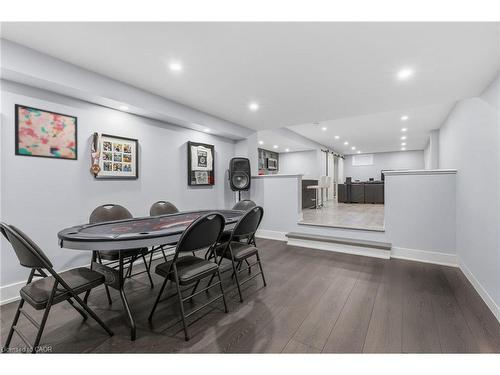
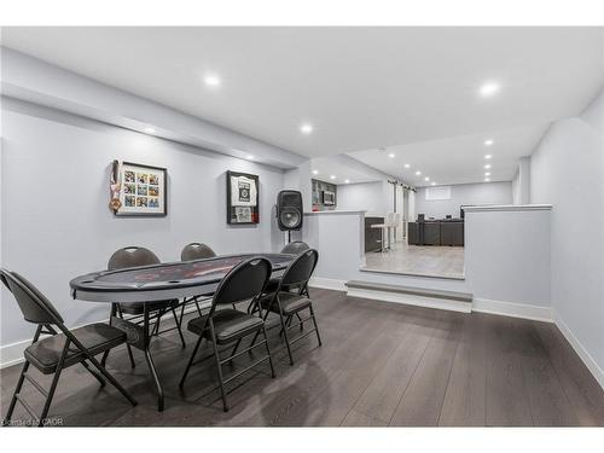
- wall art [14,103,79,161]
